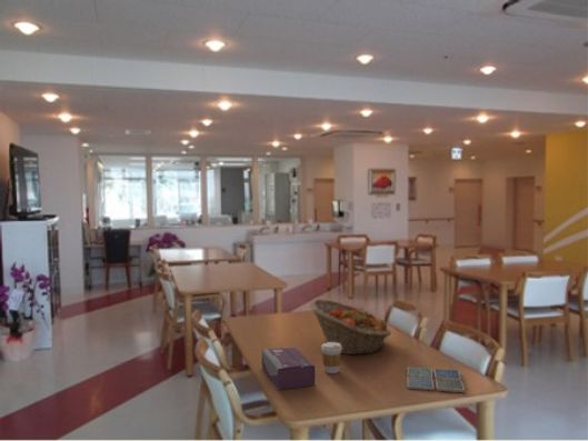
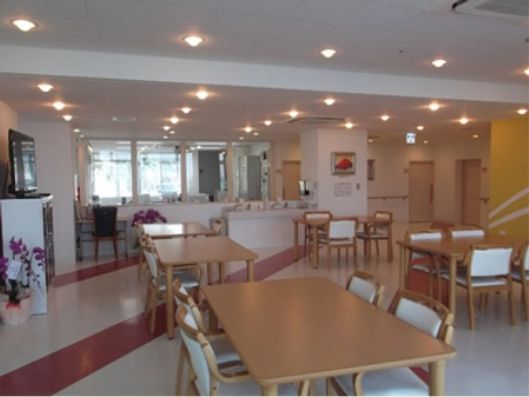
- coffee cup [320,342,342,374]
- fruit basket [309,298,392,355]
- drink coaster [406,367,466,393]
- tissue box [260,345,317,391]
